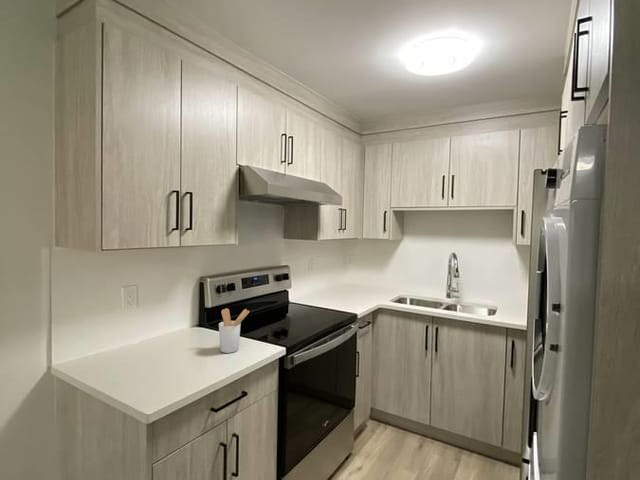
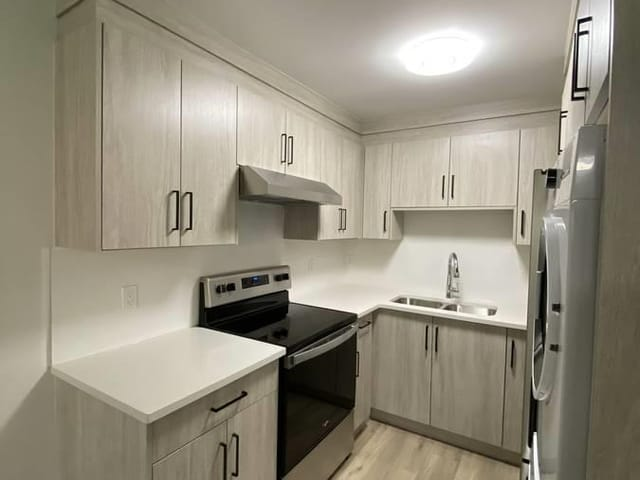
- utensil holder [218,307,250,354]
